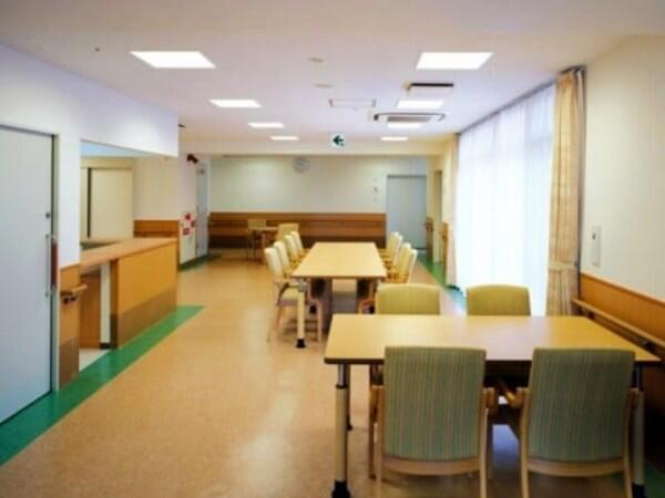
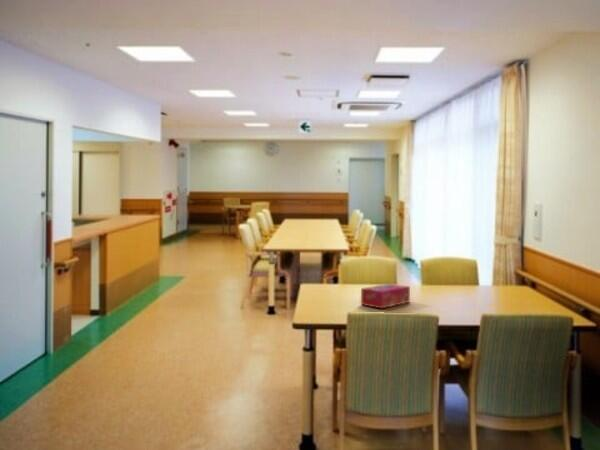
+ tissue box [360,283,411,310]
